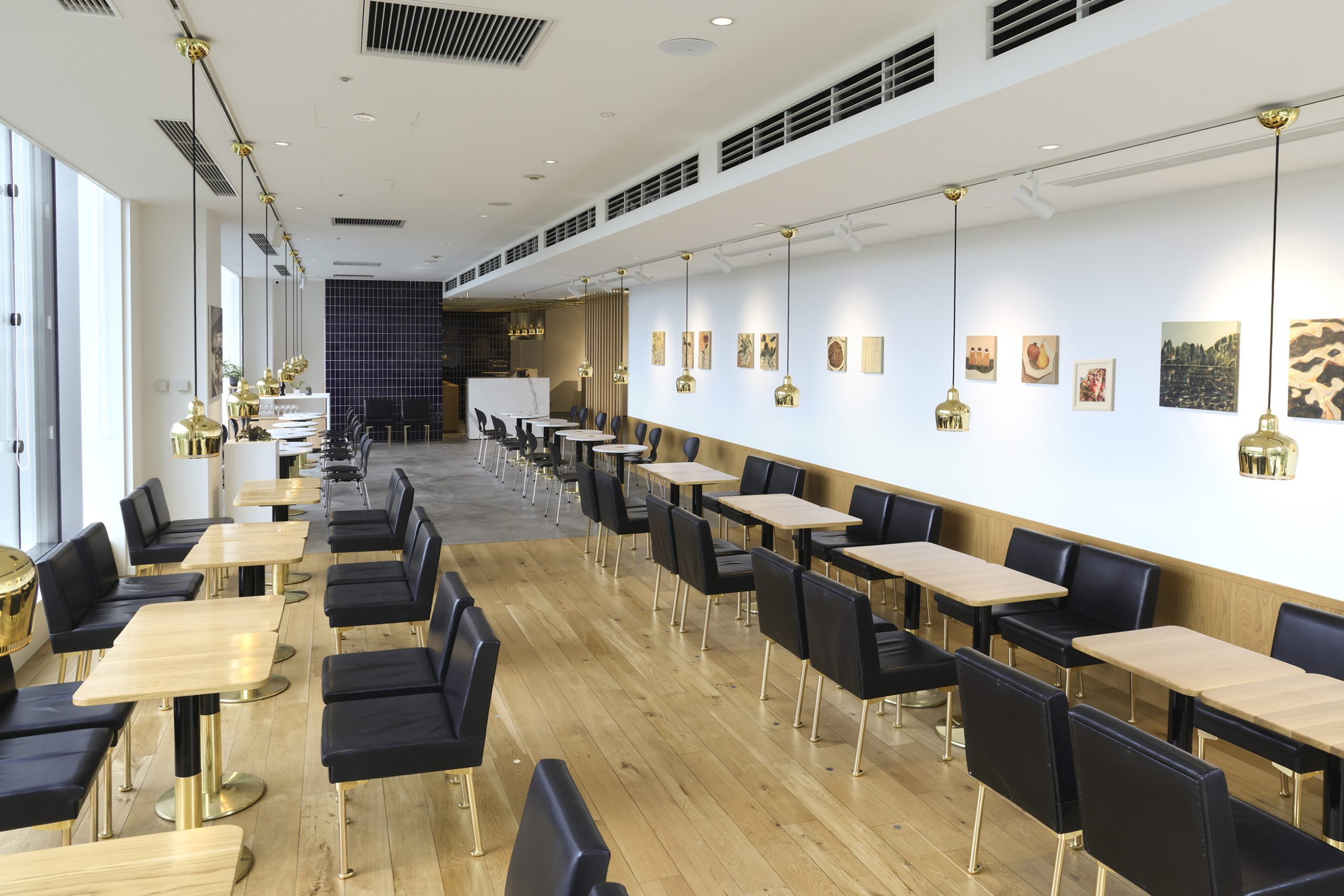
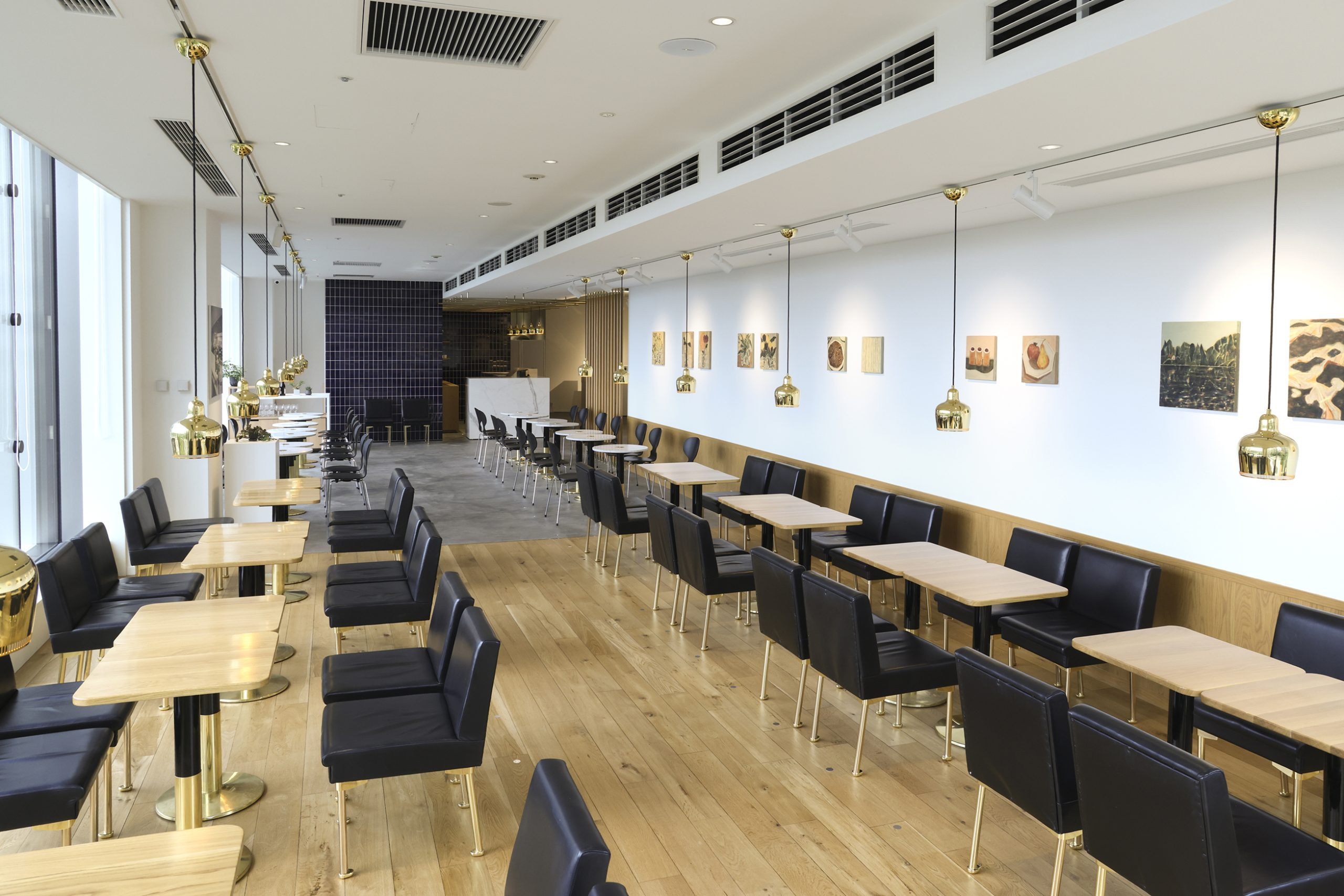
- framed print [1071,358,1117,412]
- recessed light [353,111,376,122]
